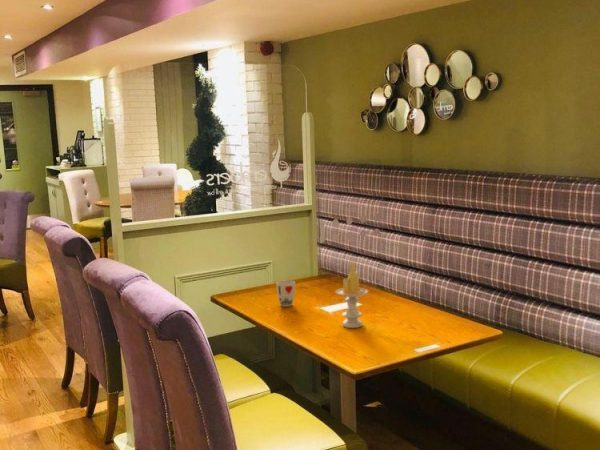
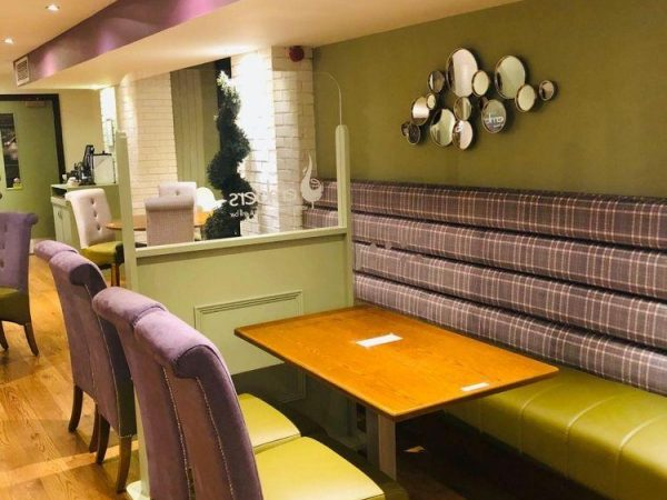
- cup [275,279,296,307]
- candle [334,262,369,329]
